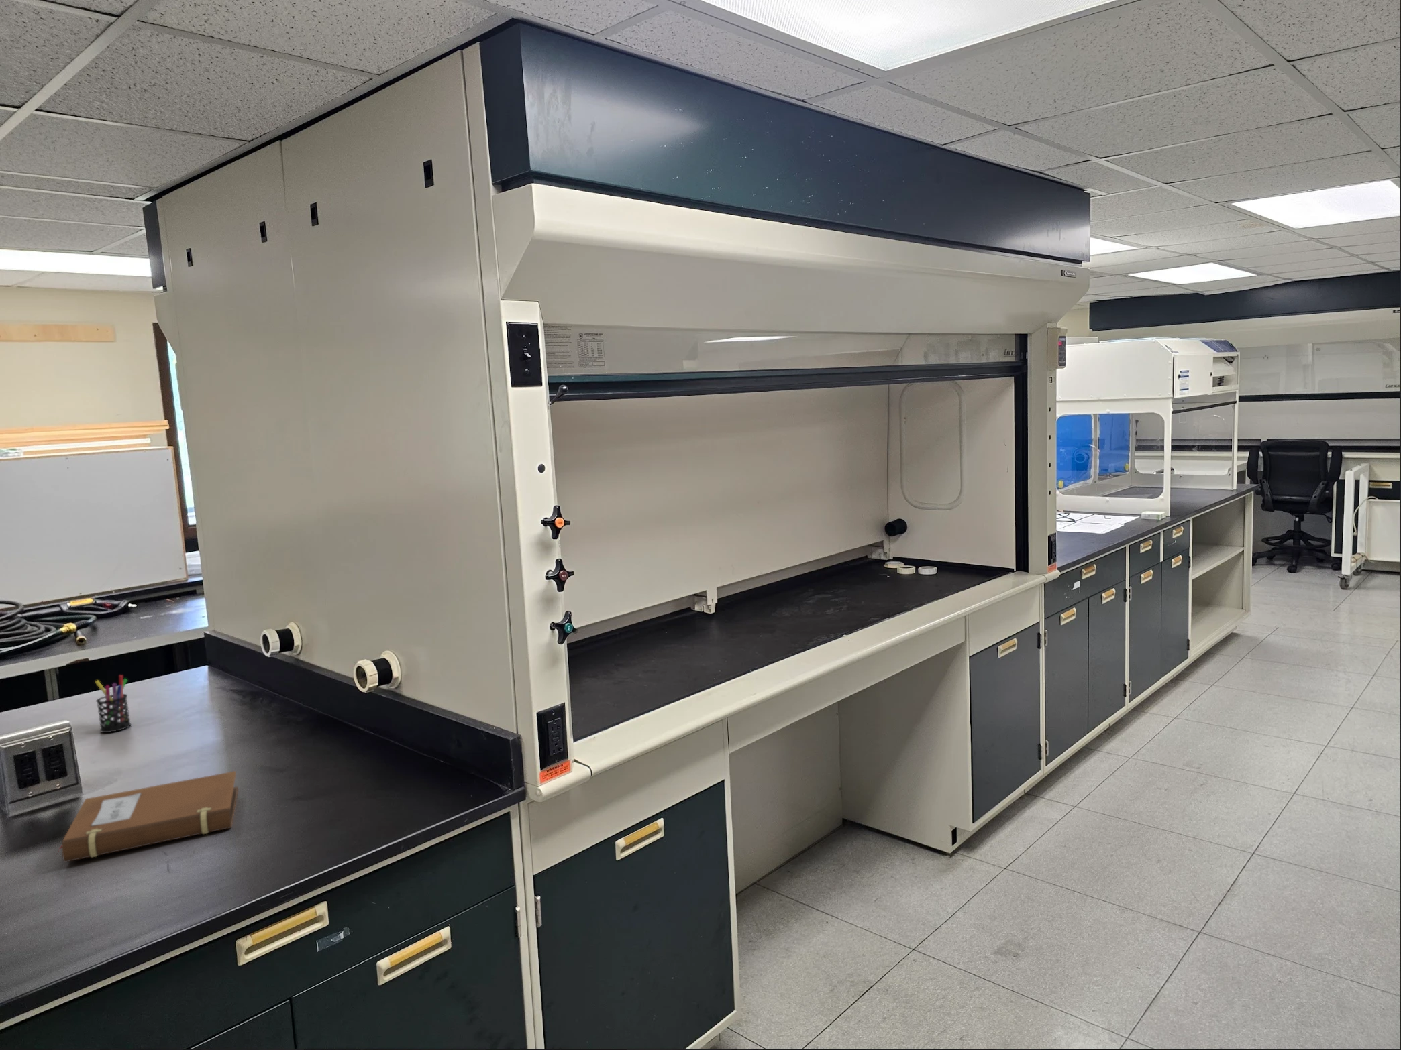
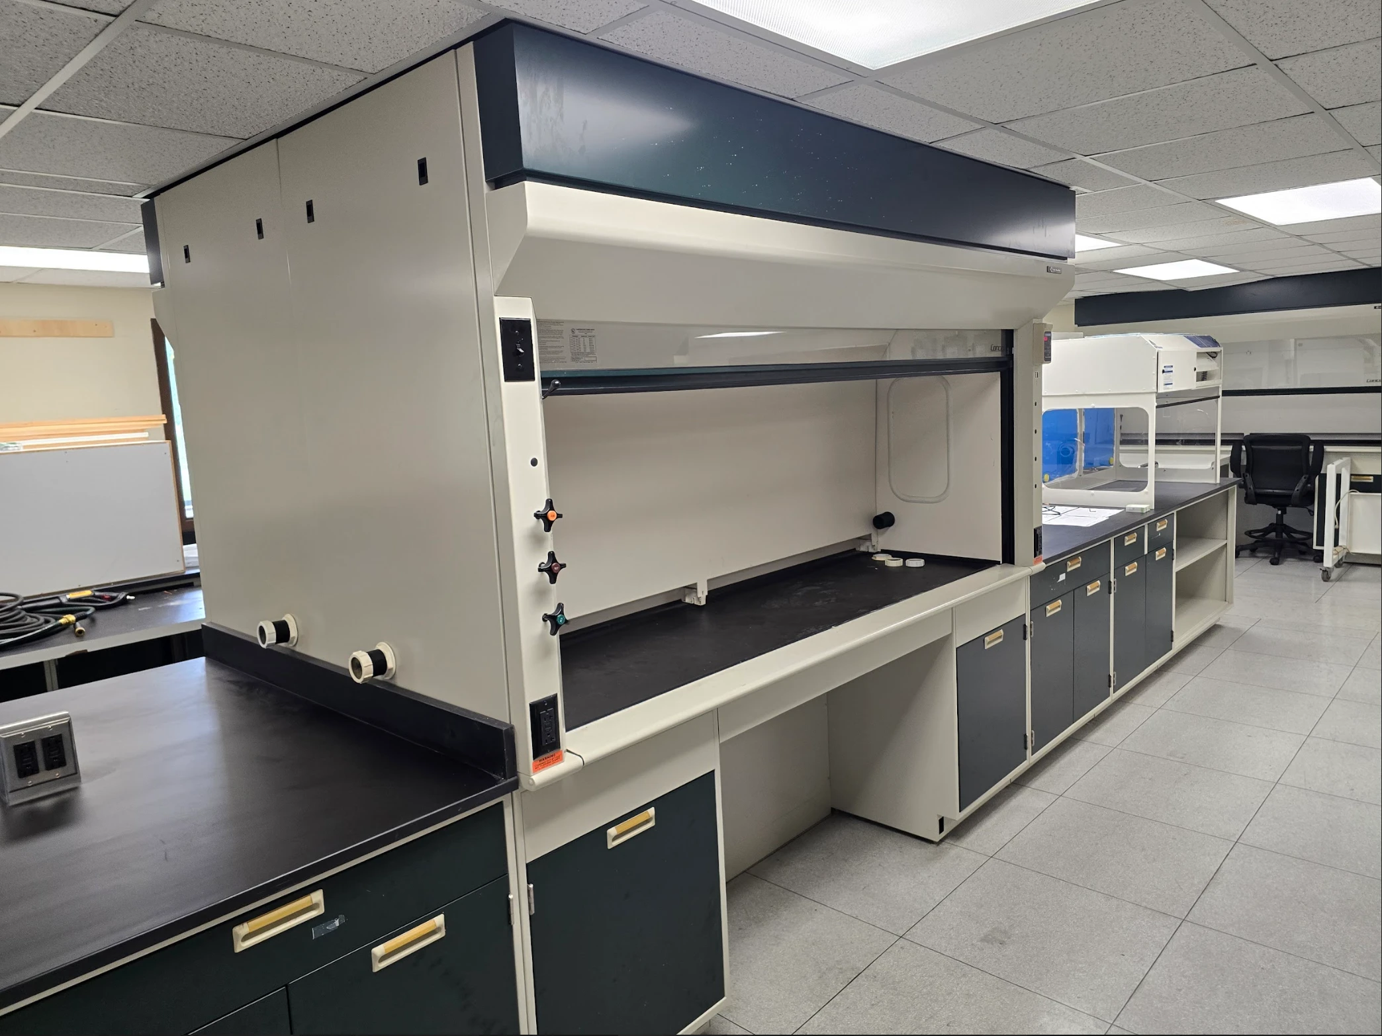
- notebook [55,770,238,863]
- pen holder [94,675,131,732]
